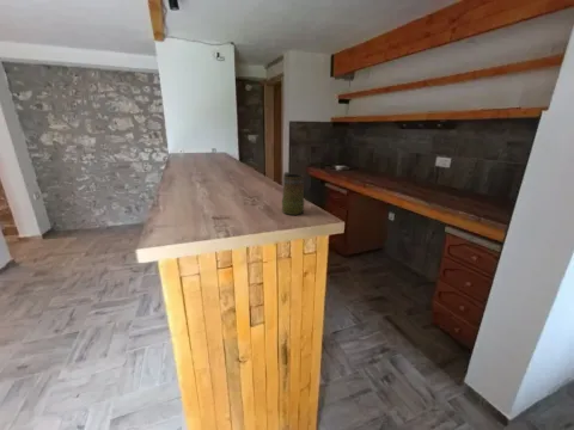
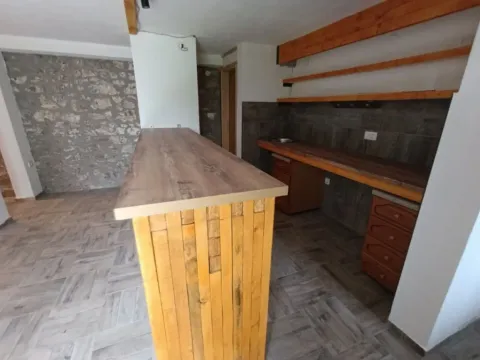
- mug [281,171,305,216]
